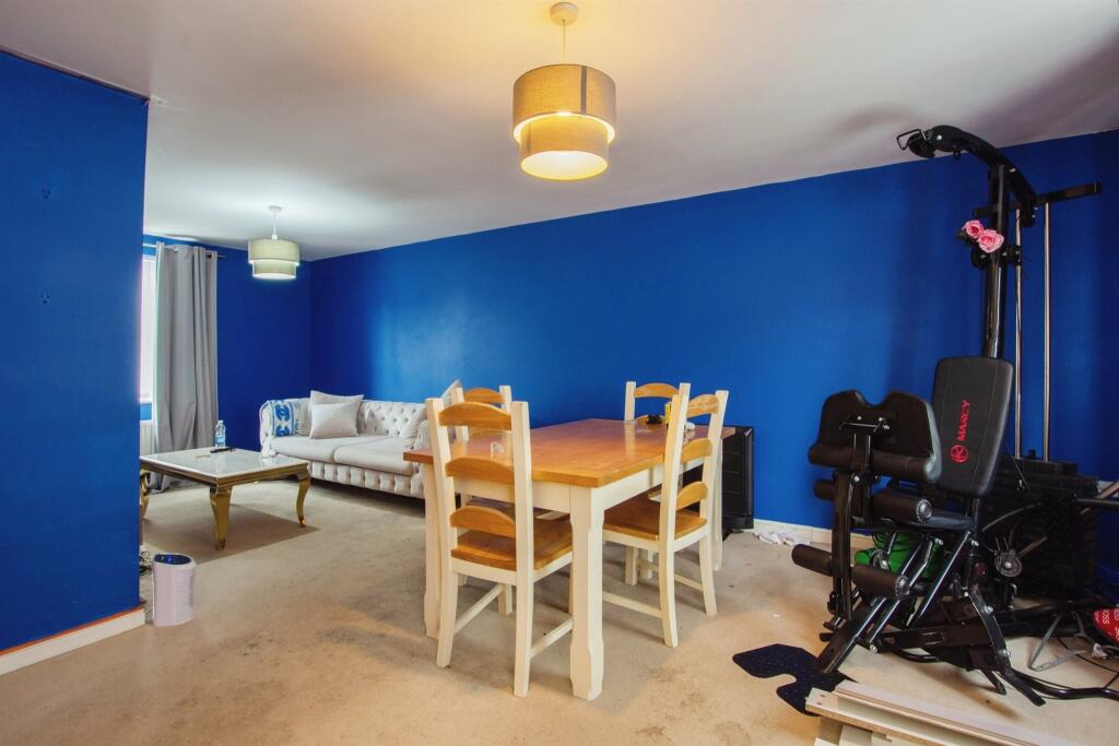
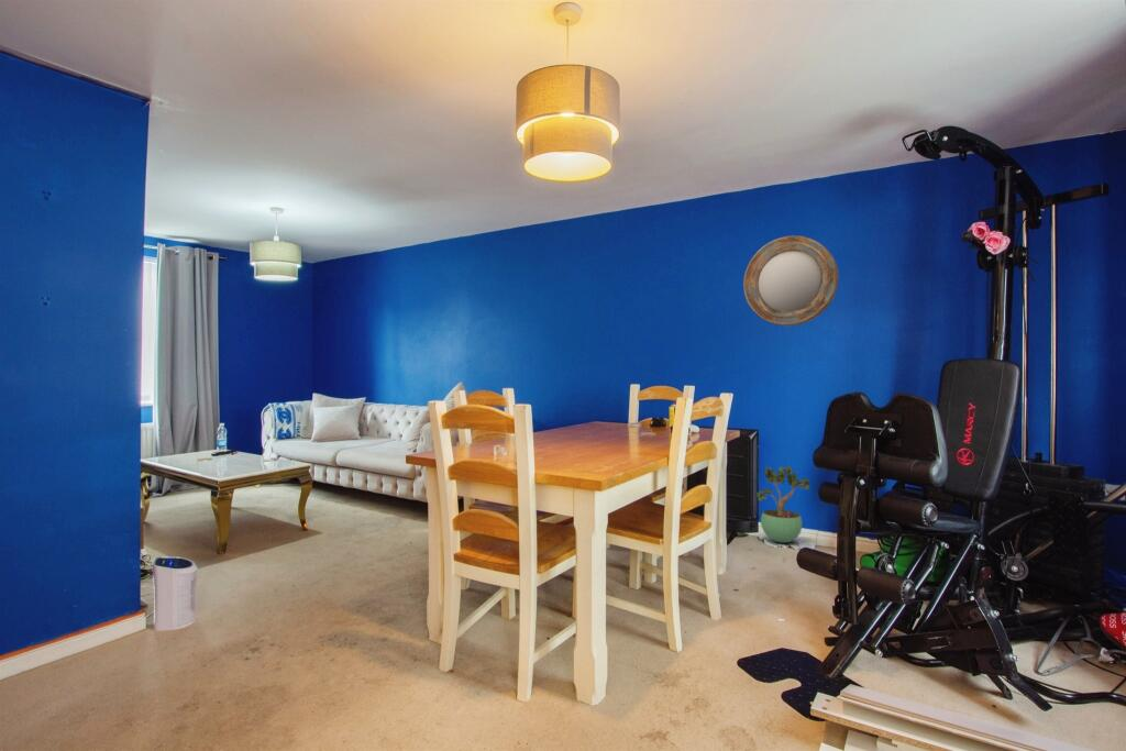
+ potted plant [754,464,812,544]
+ home mirror [742,234,840,328]
